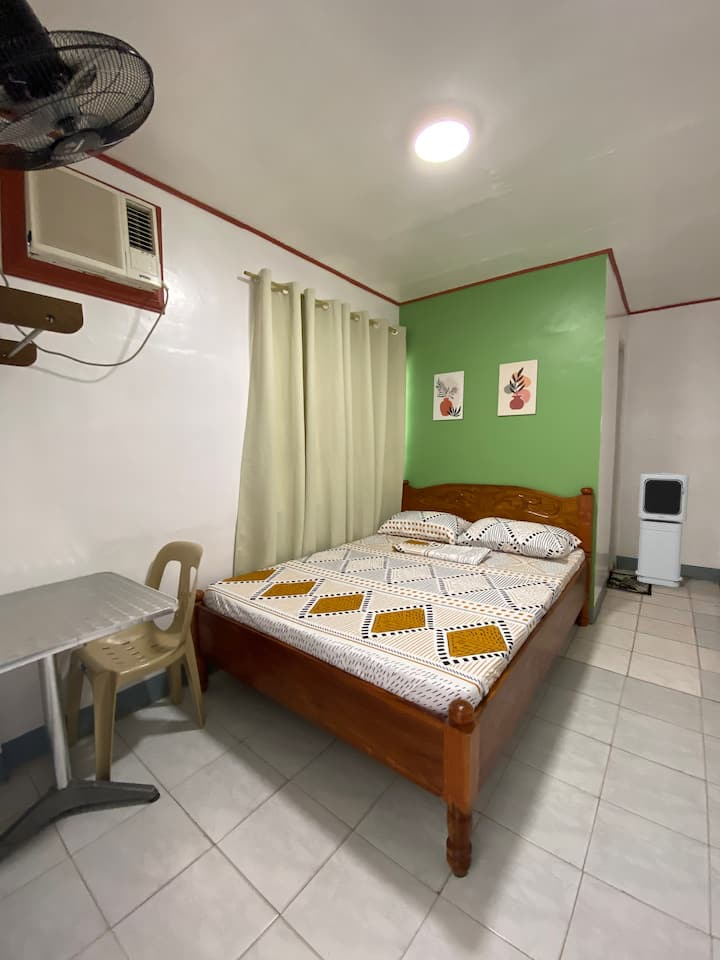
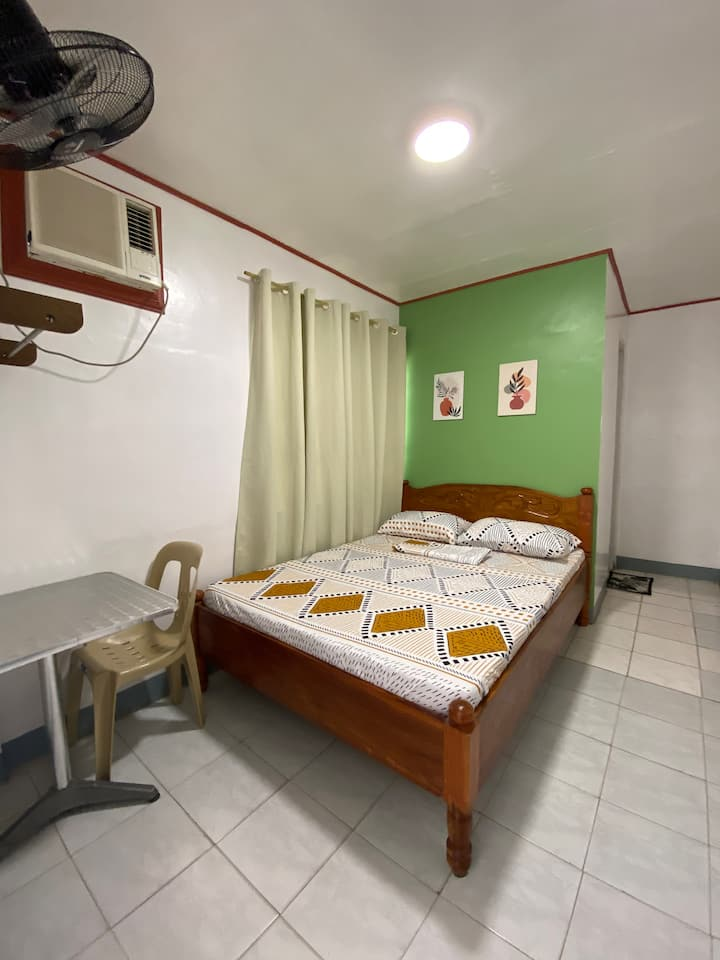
- air purifier [634,472,690,588]
